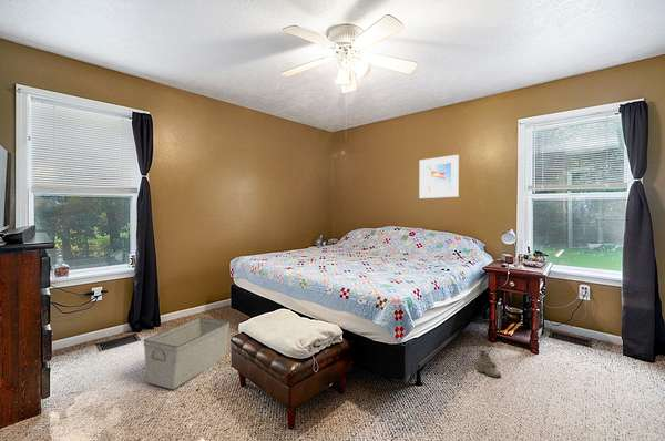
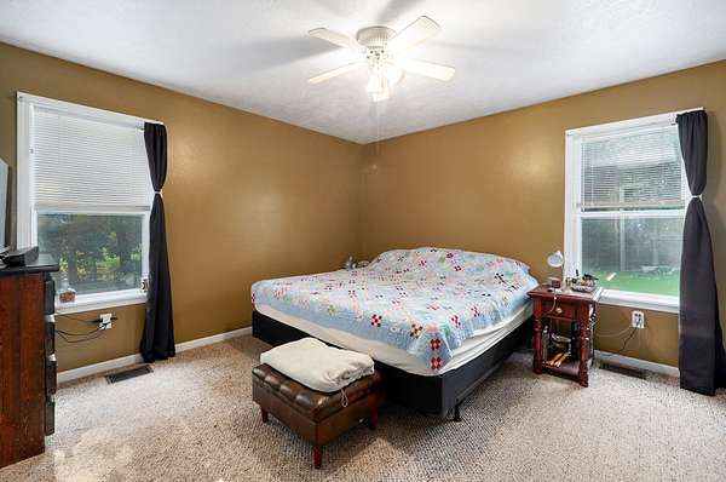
- boots [477,349,502,378]
- storage bin [142,316,231,390]
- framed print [418,154,460,199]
